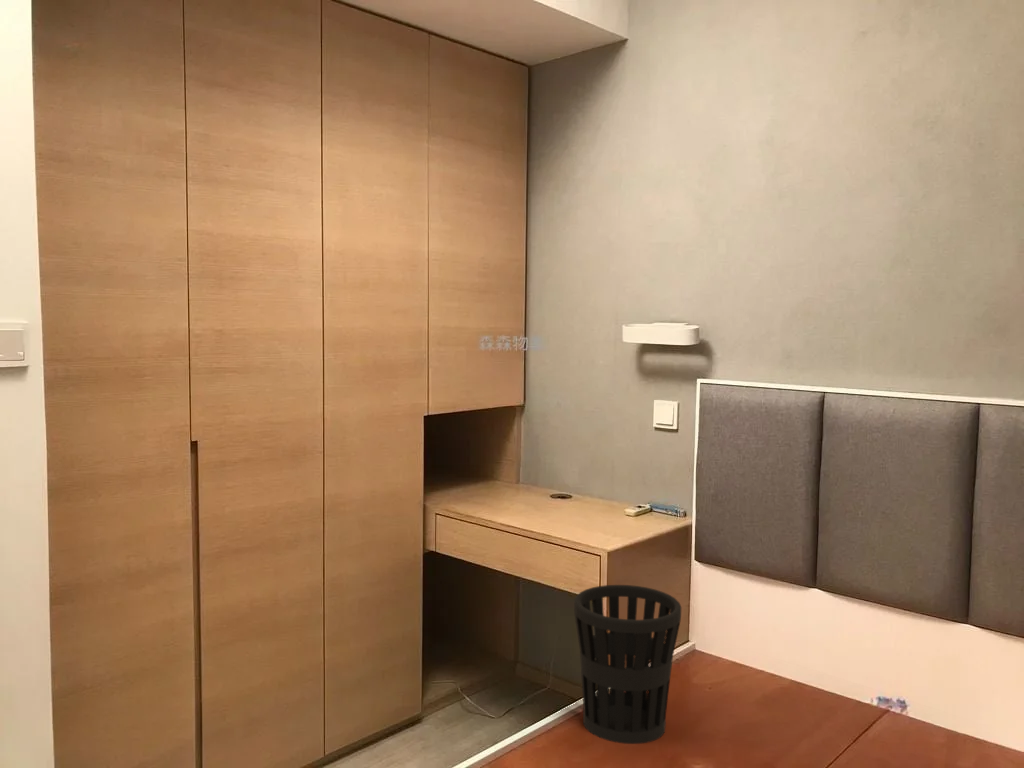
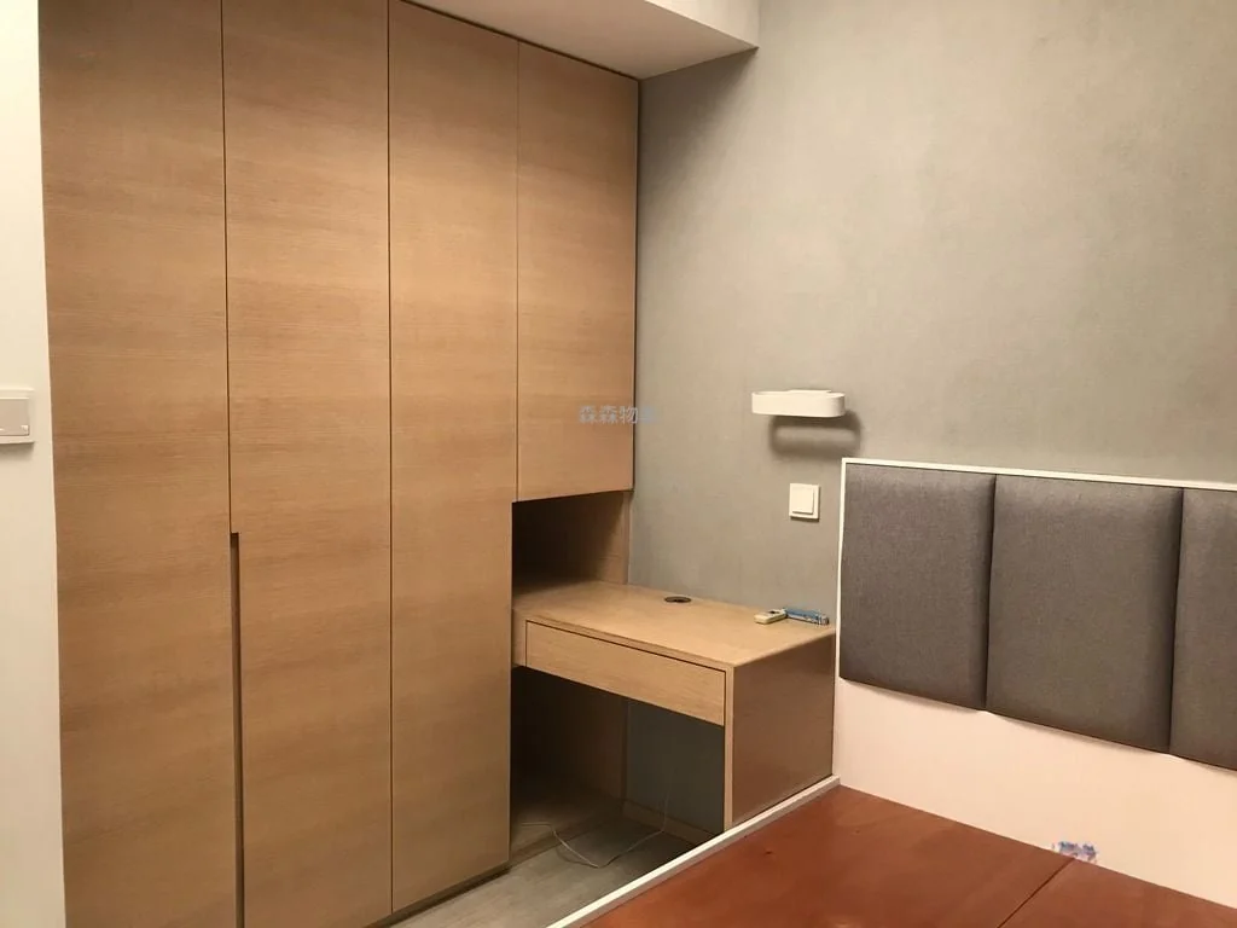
- wastebasket [573,584,682,745]
